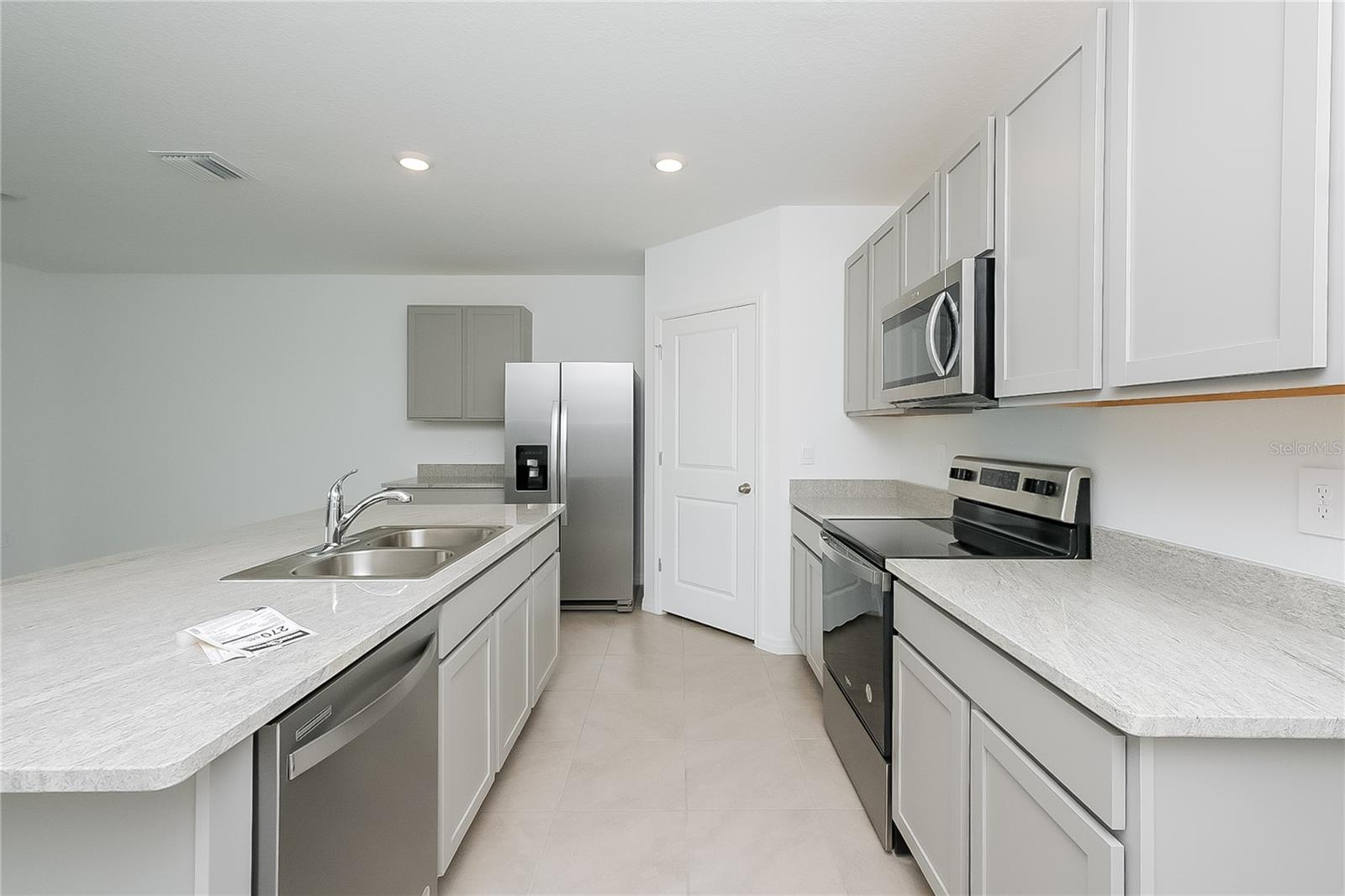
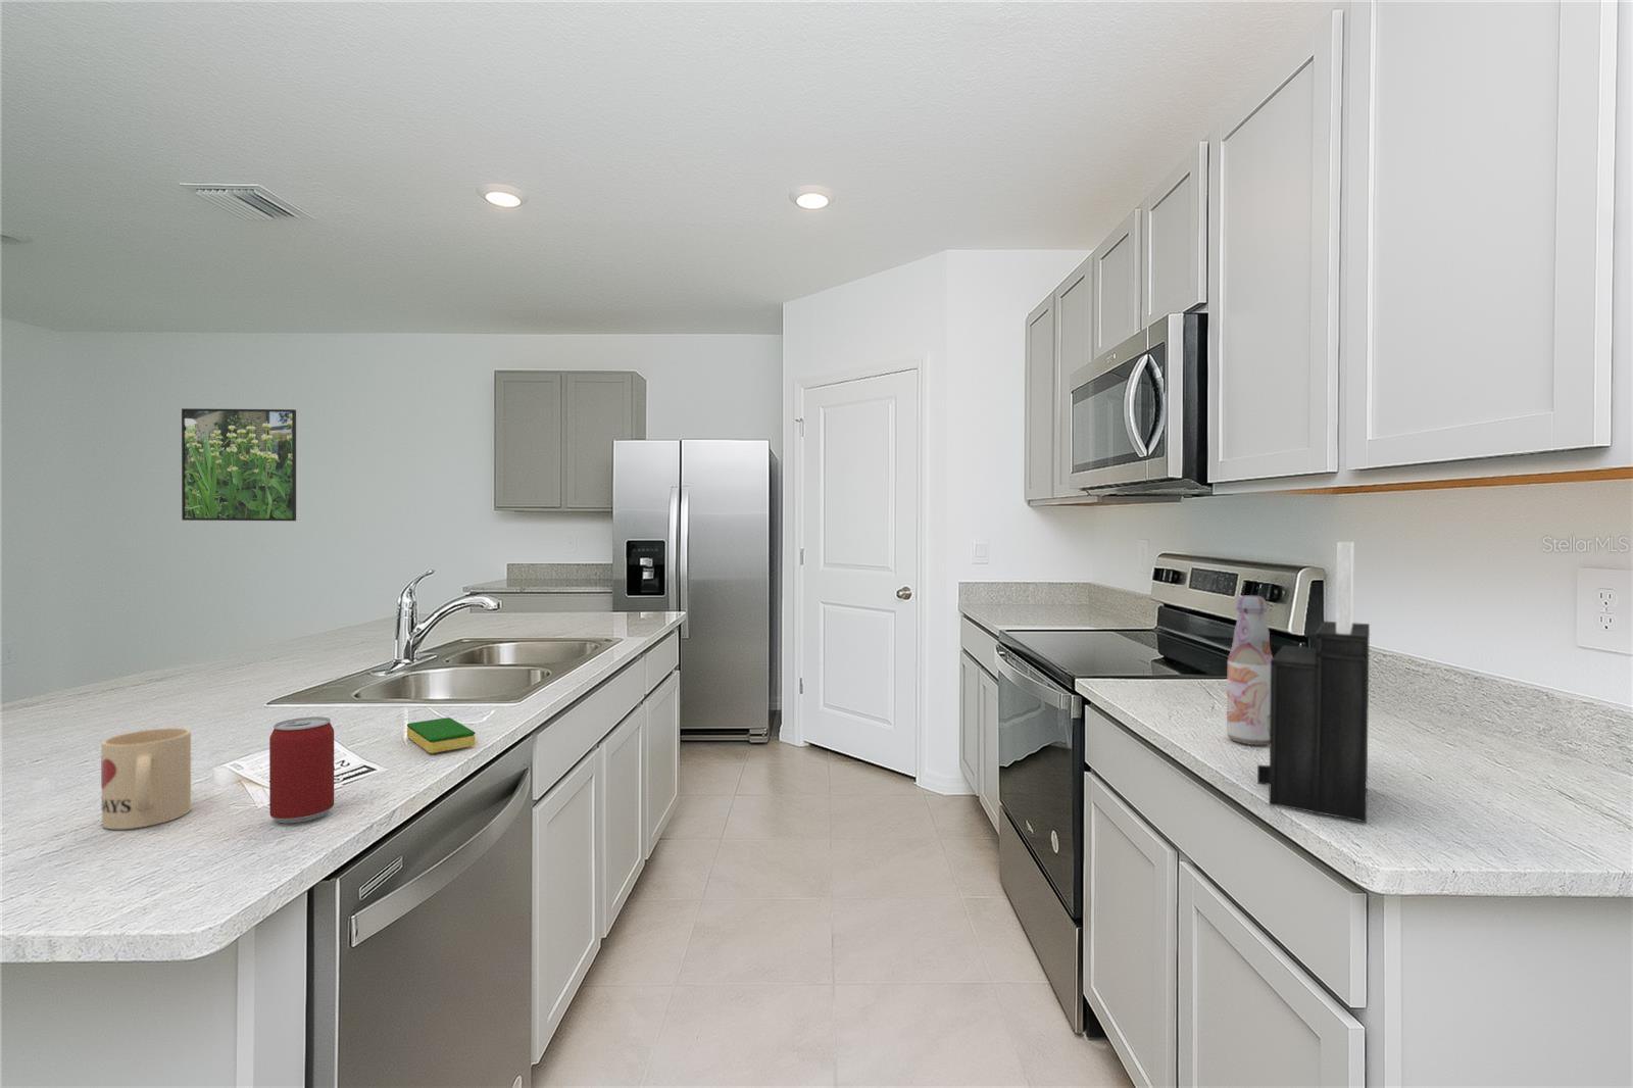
+ mug [100,726,192,829]
+ bottle [1226,594,1274,746]
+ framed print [181,407,297,522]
+ dish sponge [407,716,476,754]
+ knife block [1257,540,1371,823]
+ beer can [268,715,335,823]
